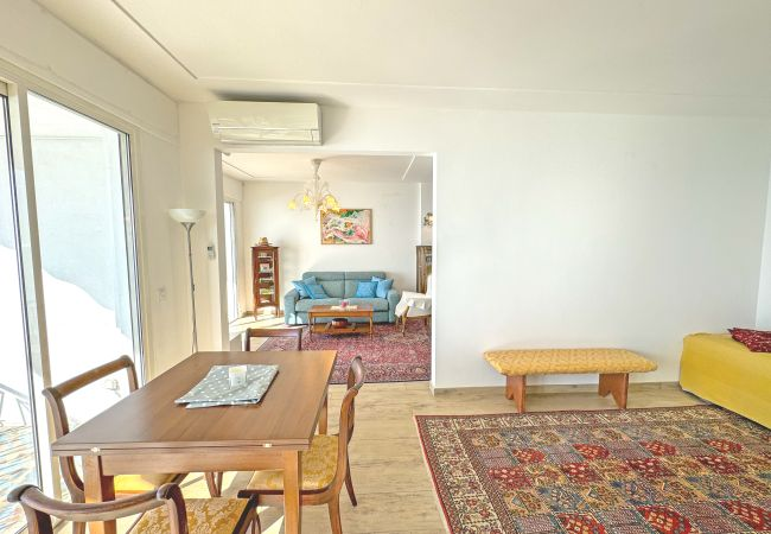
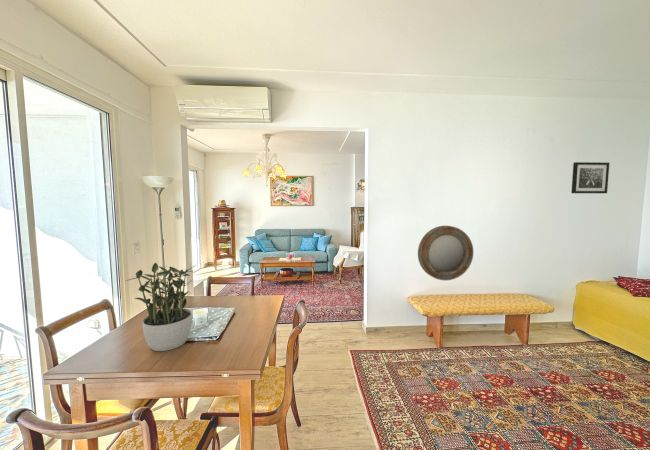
+ potted plant [125,262,195,352]
+ home mirror [417,225,474,281]
+ wall art [570,161,610,194]
